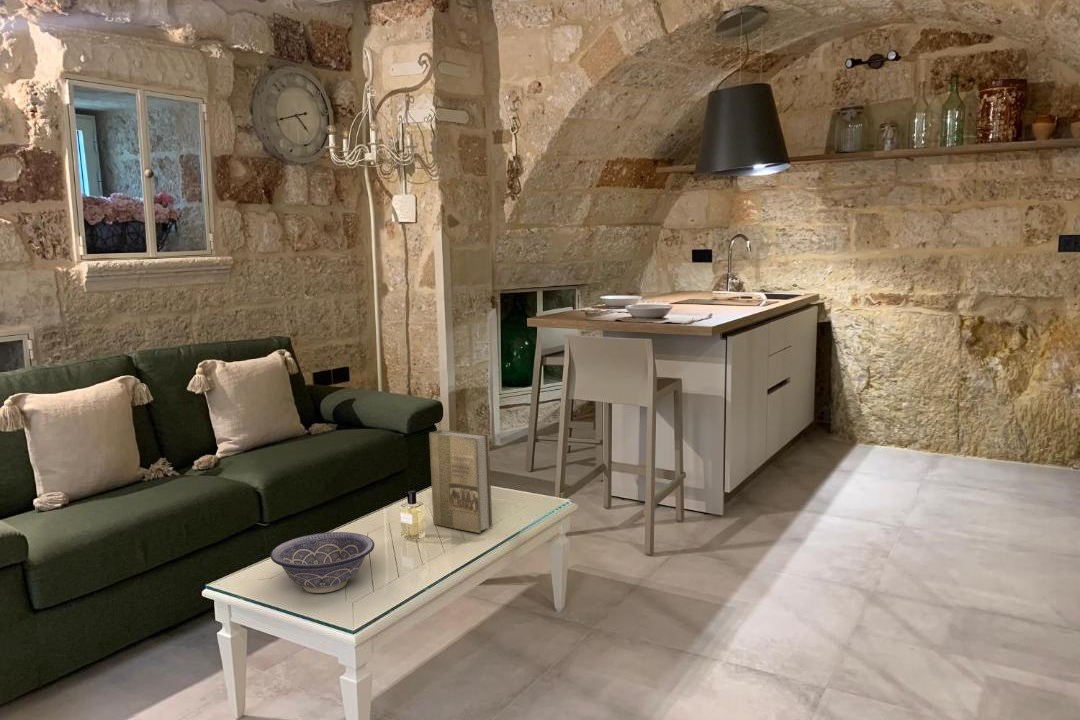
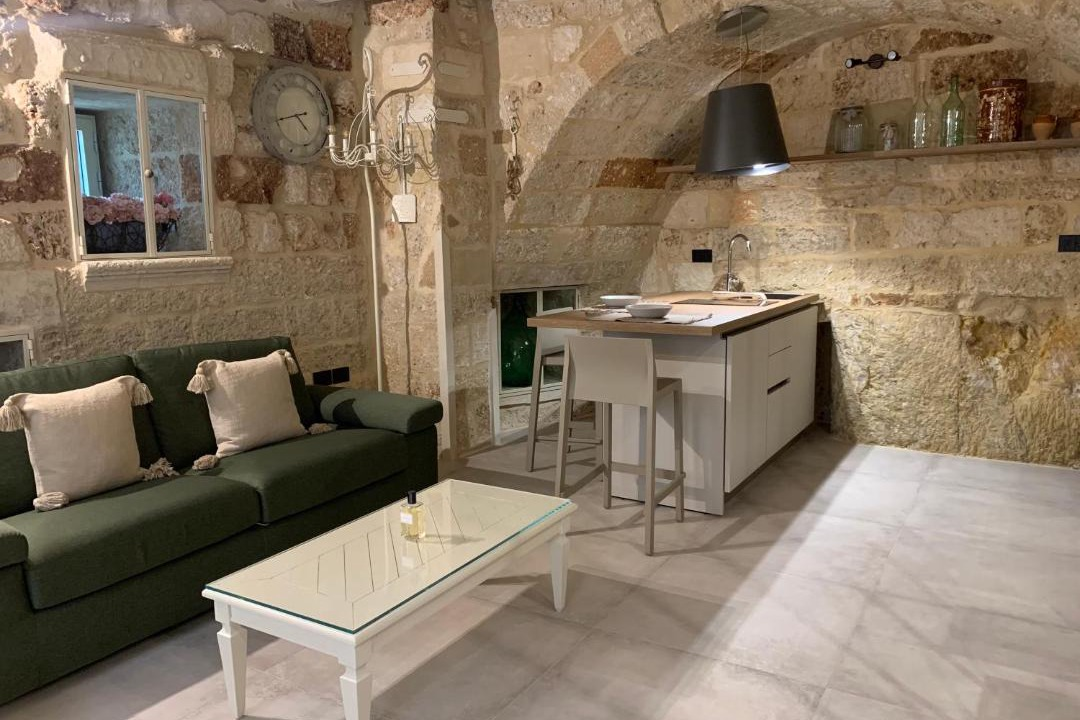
- decorative bowl [270,531,376,594]
- book [428,429,493,534]
